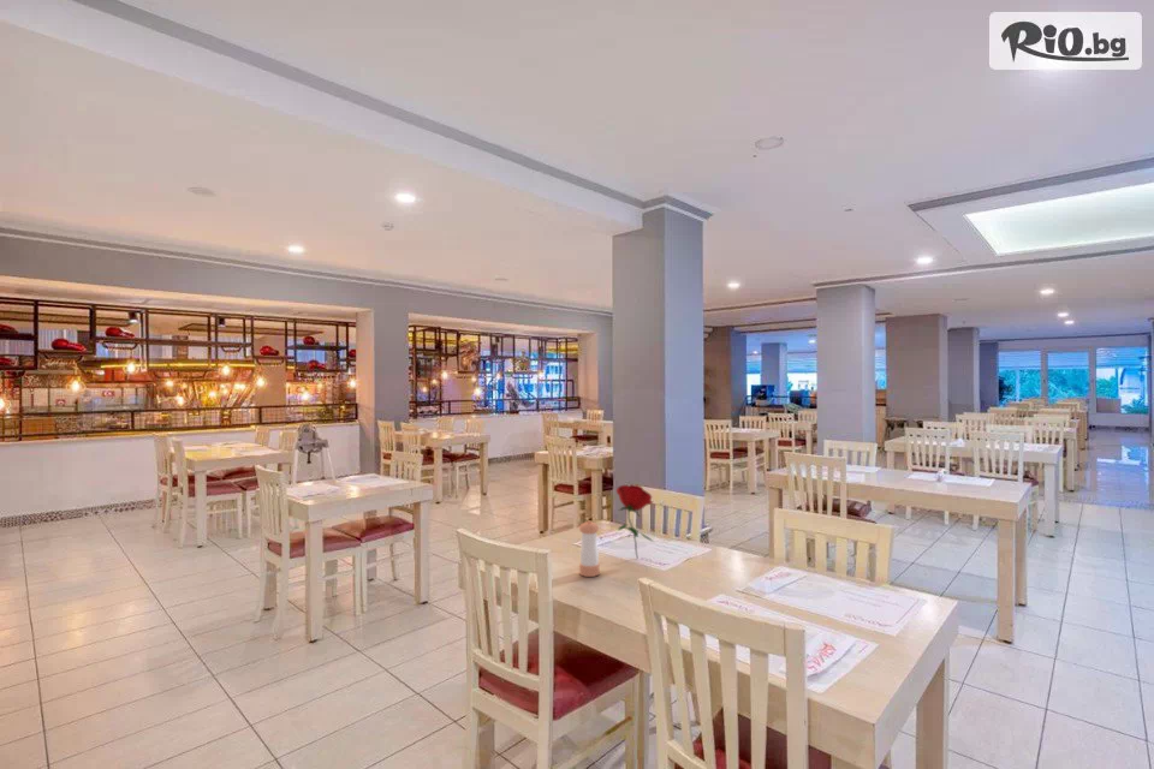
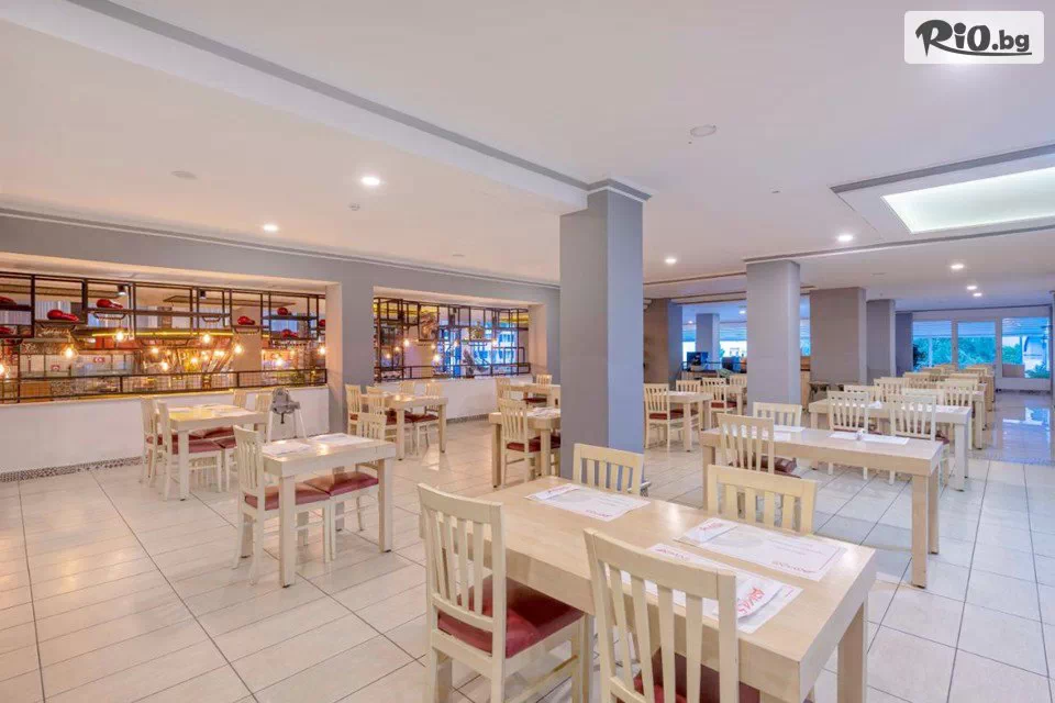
- flower [615,483,655,560]
- pepper shaker [578,519,601,578]
